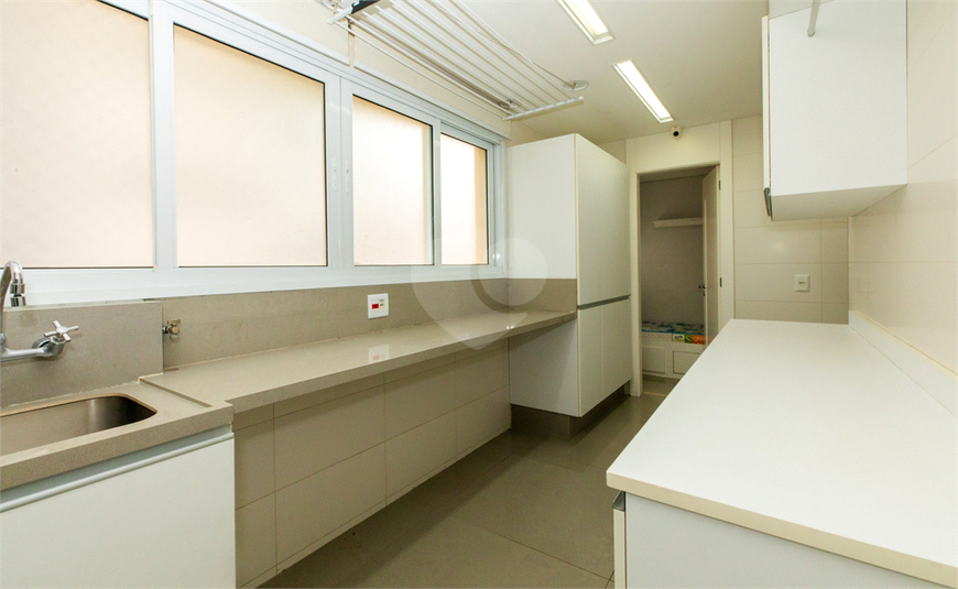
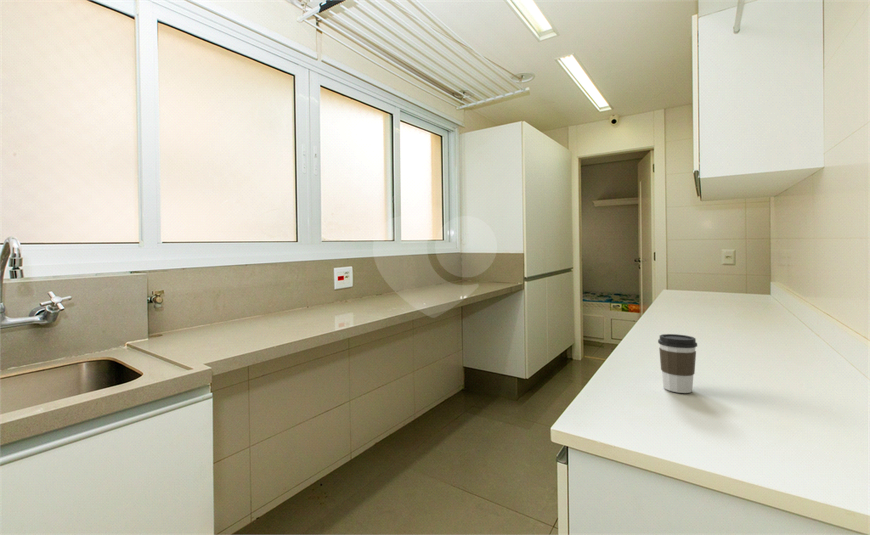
+ coffee cup [657,333,698,394]
